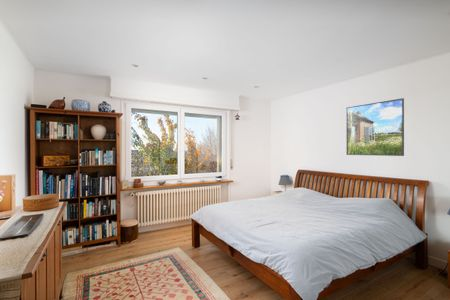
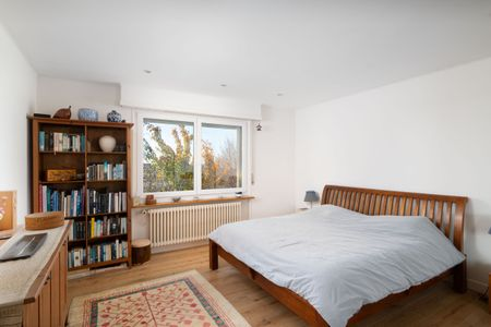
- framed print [345,97,405,157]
